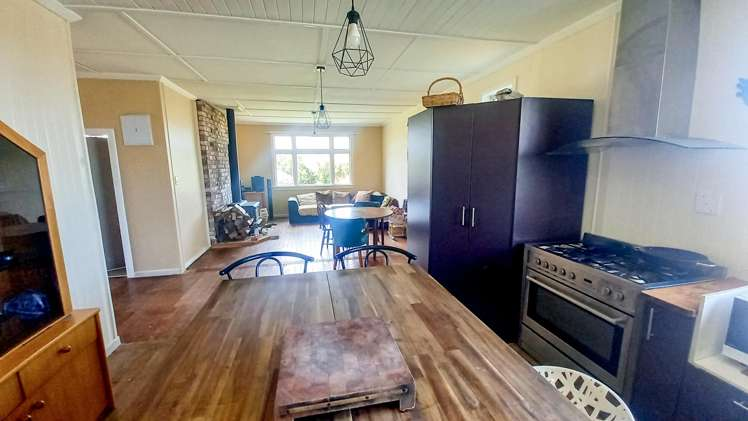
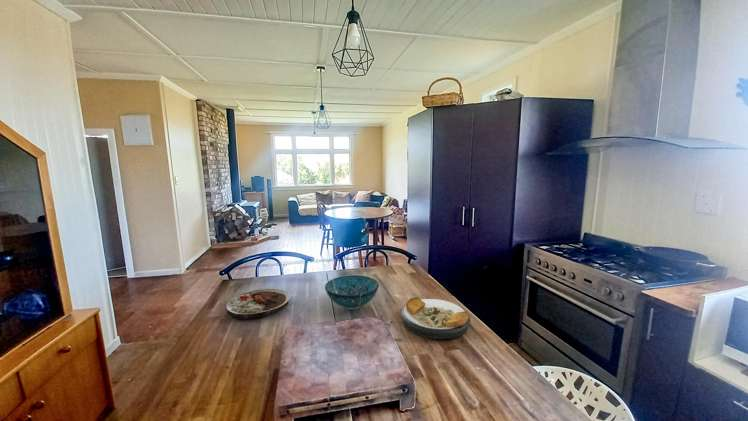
+ plate [400,297,471,340]
+ decorative bowl [324,274,380,310]
+ plate [225,288,291,320]
